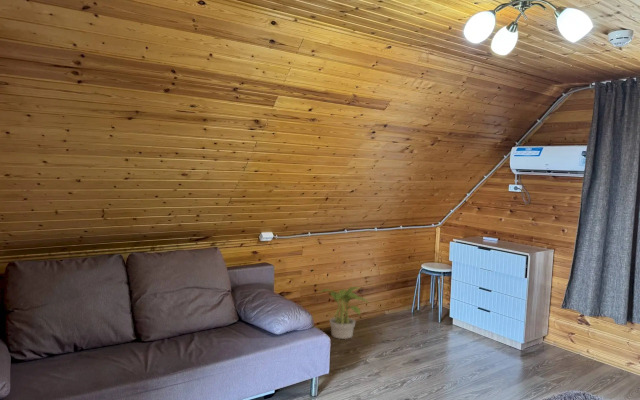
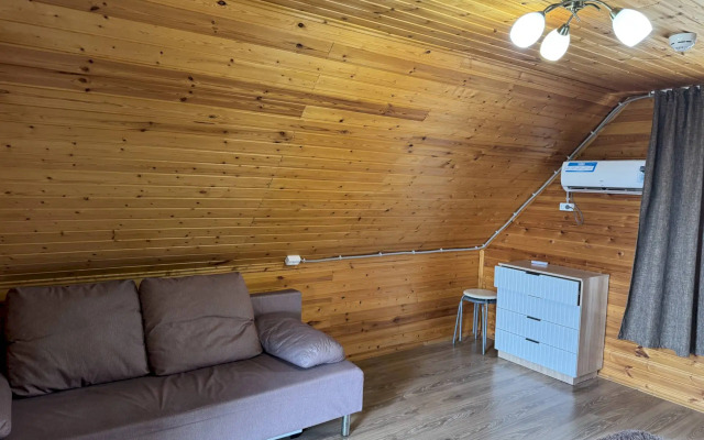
- potted plant [319,286,370,340]
